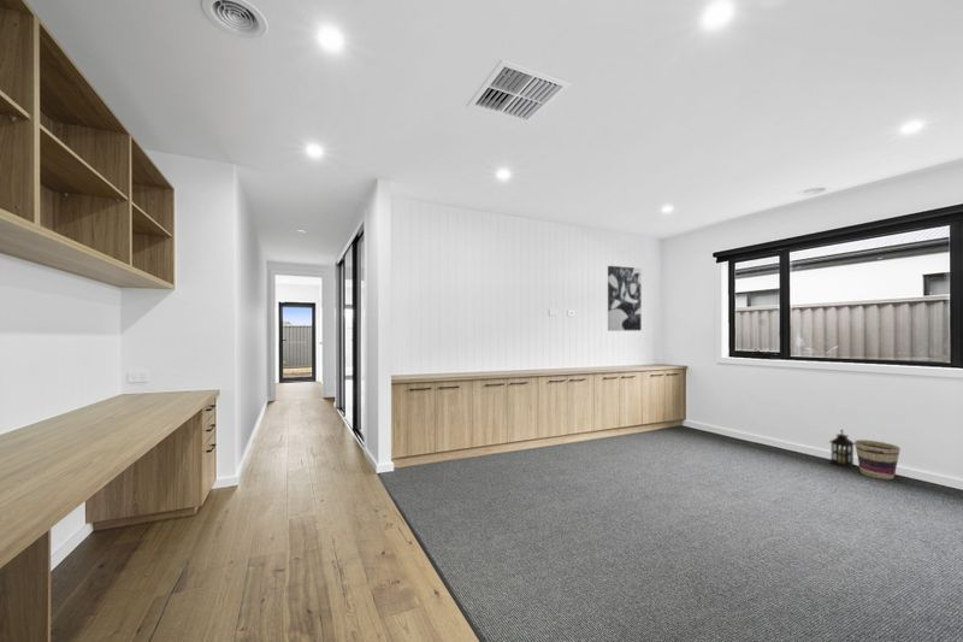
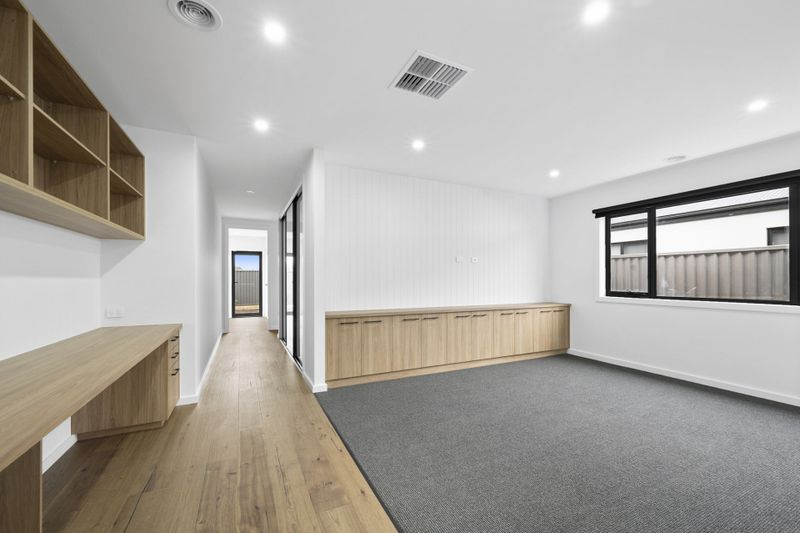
- lantern [828,428,857,469]
- wall art [607,265,643,332]
- basket [853,438,902,481]
